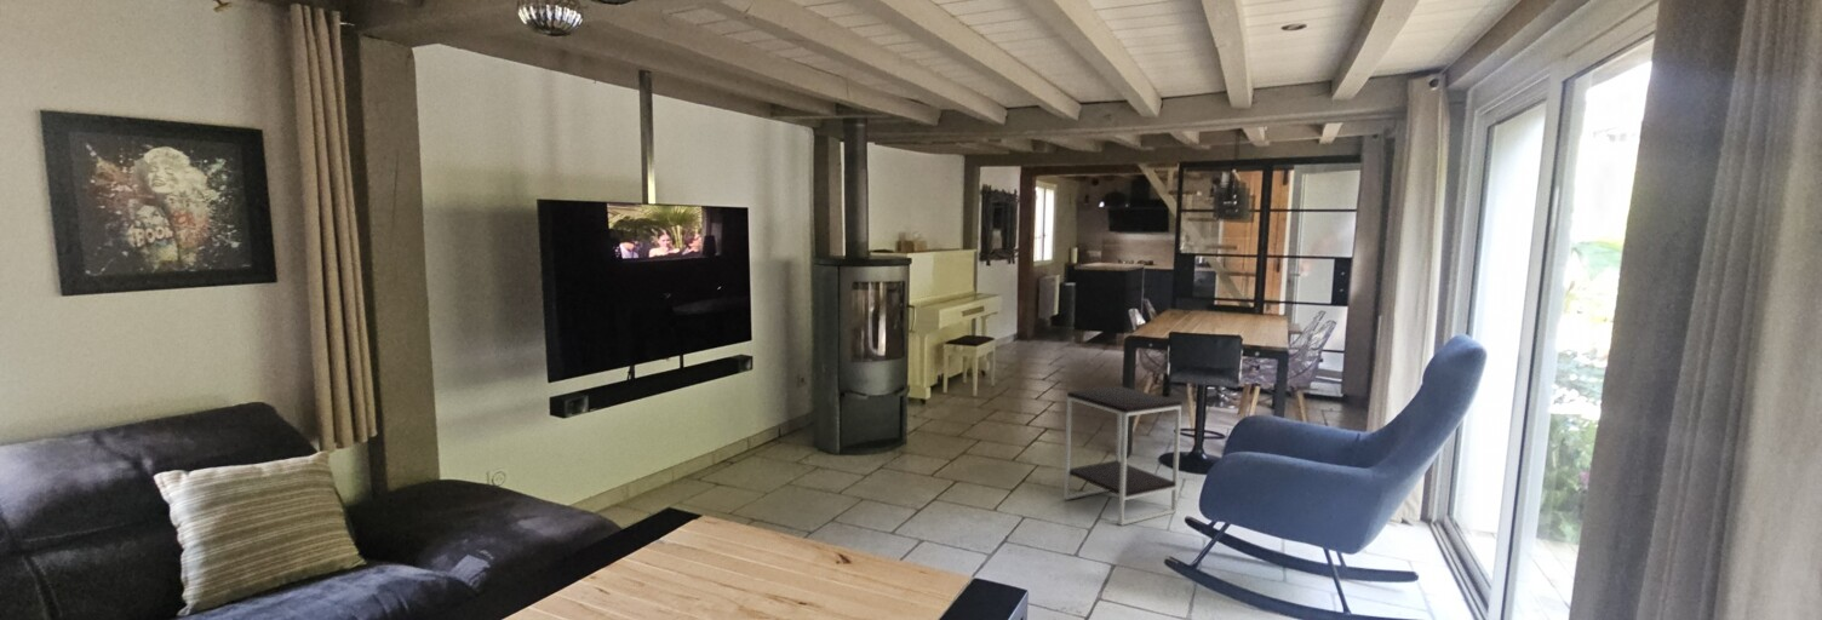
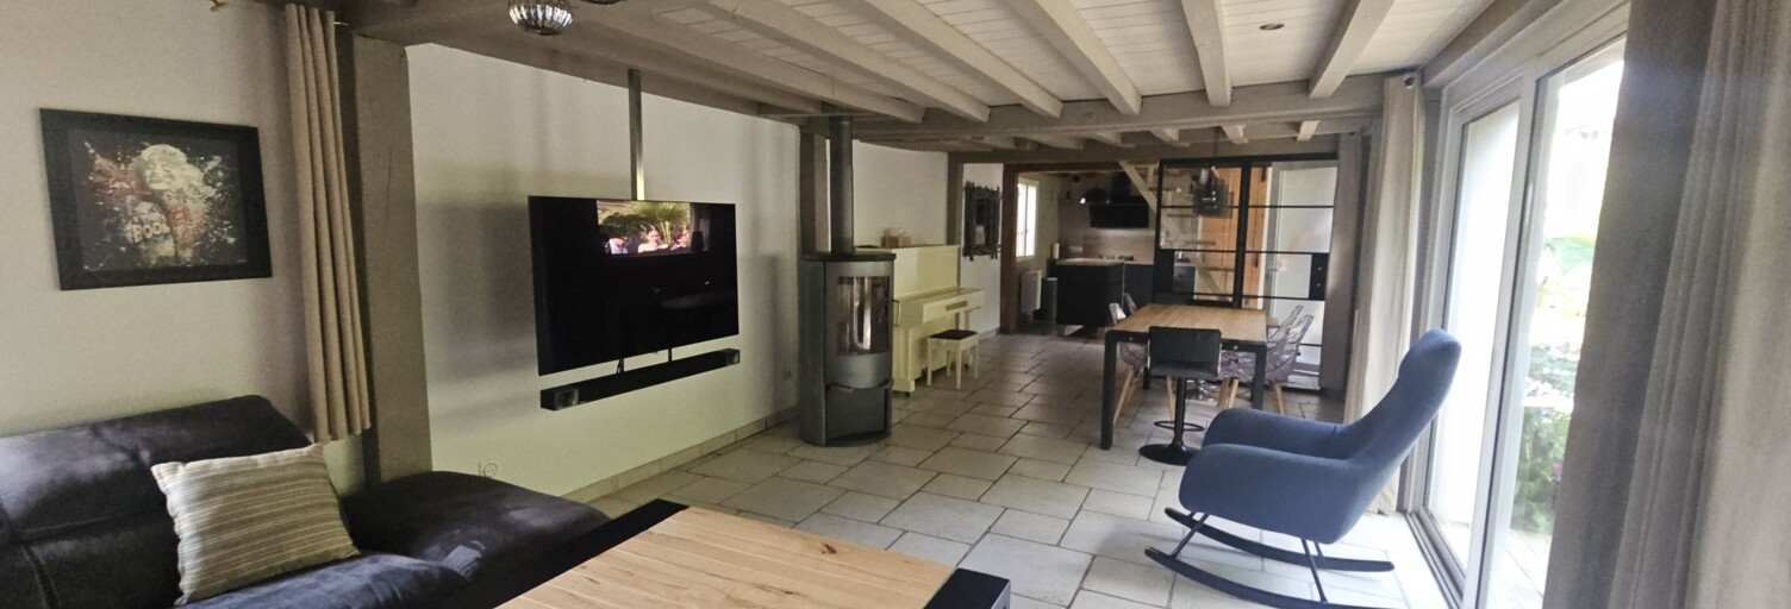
- side table [1062,385,1182,527]
